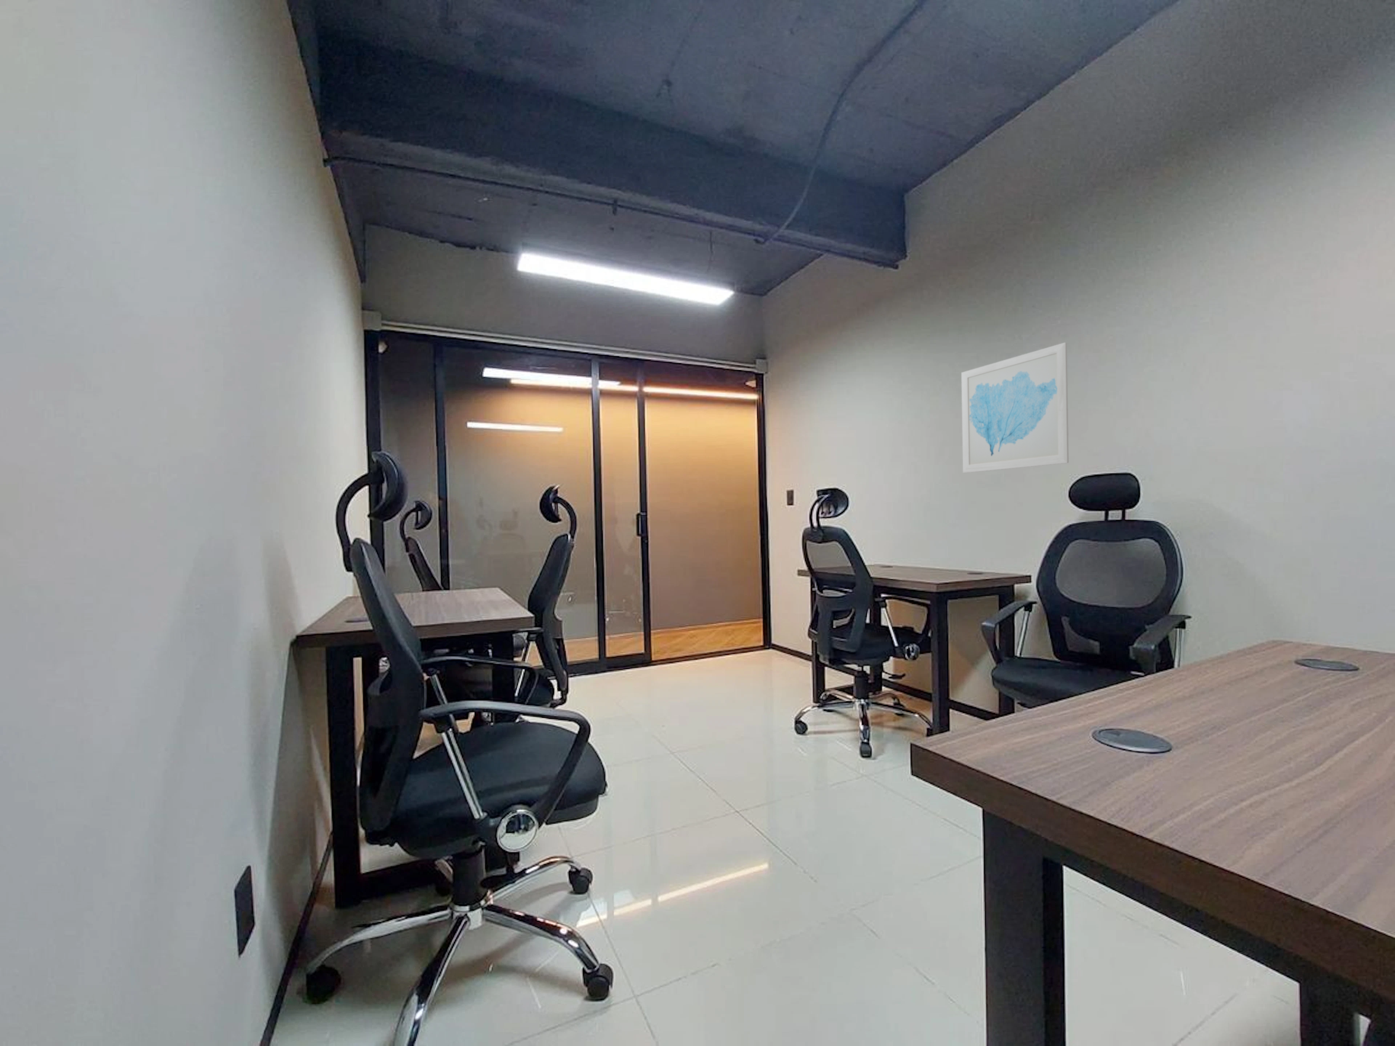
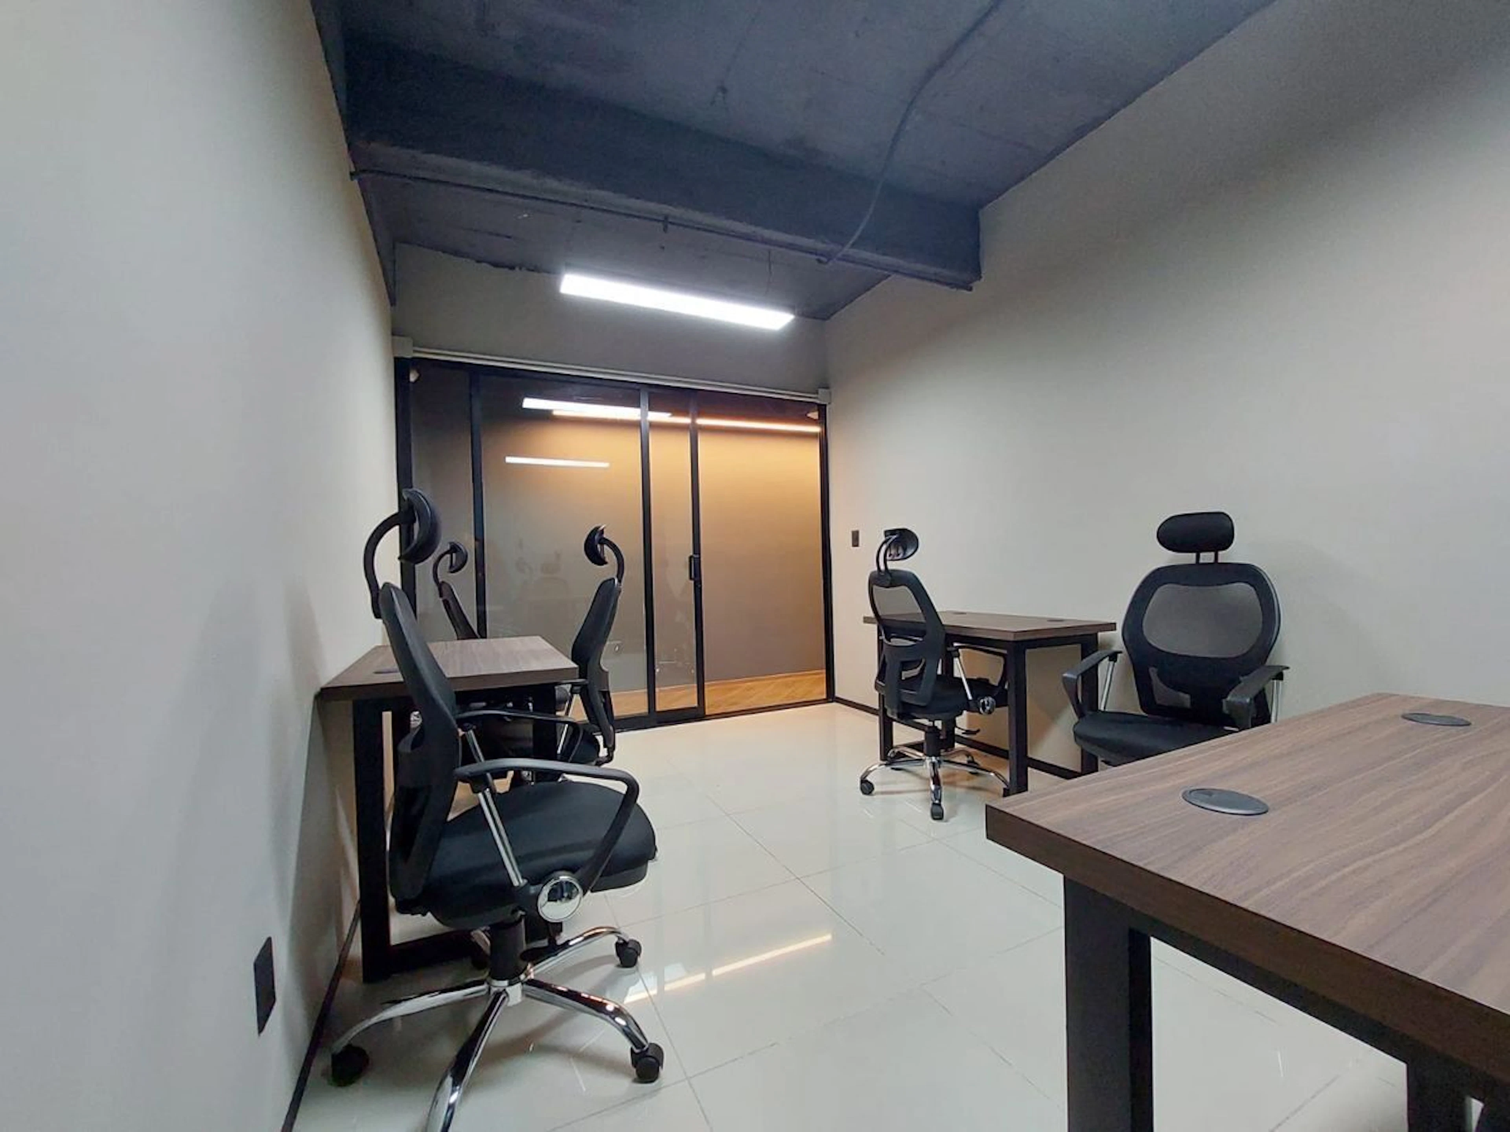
- wall art [961,342,1069,474]
